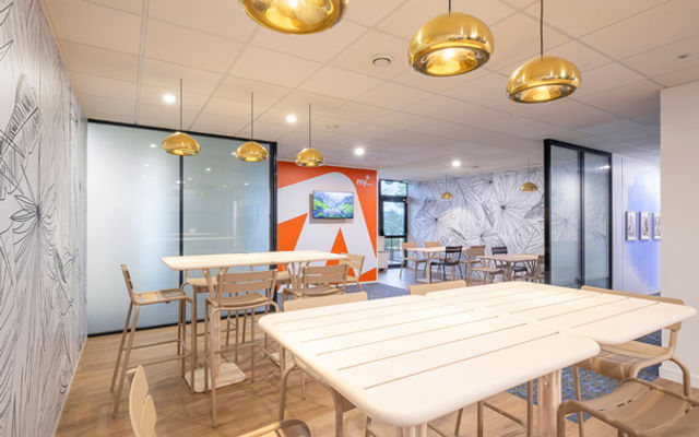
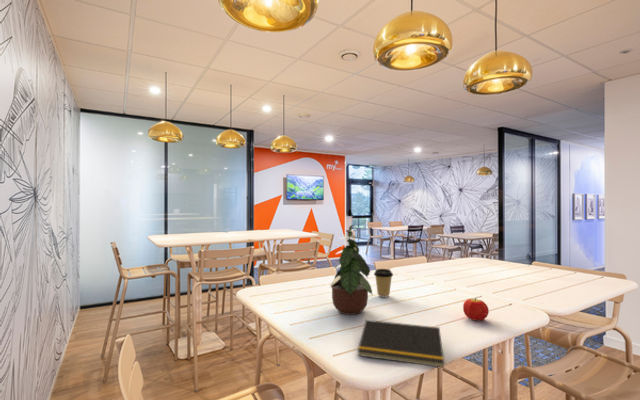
+ coffee cup [373,268,394,298]
+ fruit [462,297,490,321]
+ potted plant [330,224,373,316]
+ notepad [357,319,445,369]
